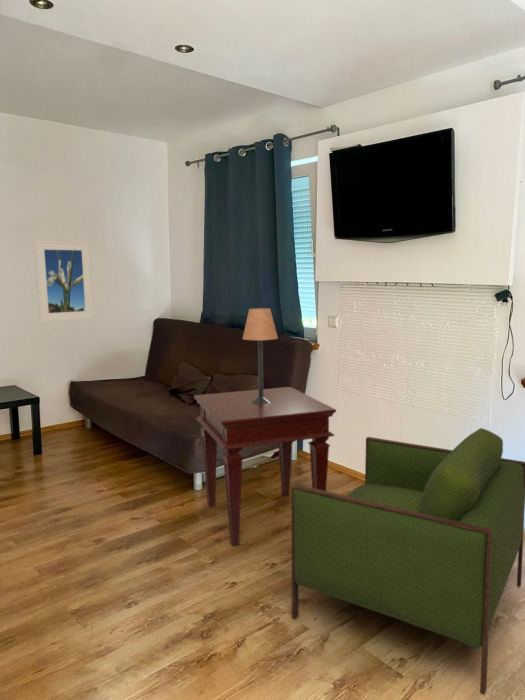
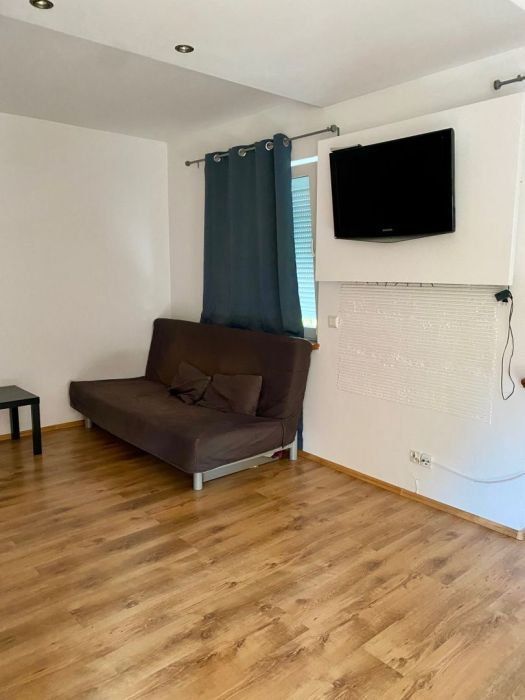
- table lamp [241,307,279,404]
- side table [193,386,337,547]
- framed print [33,239,95,324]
- armchair [291,427,525,696]
